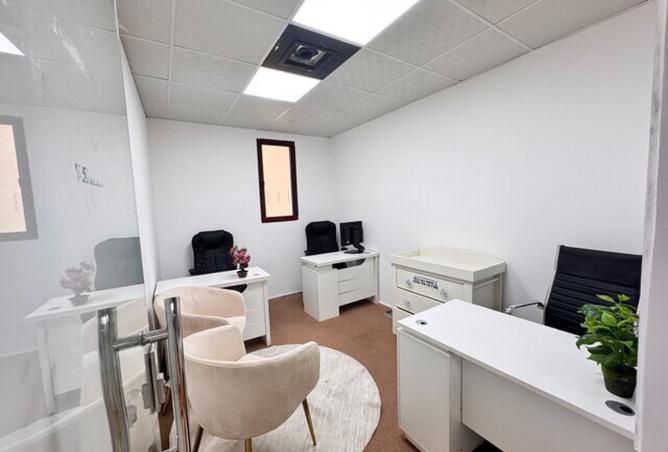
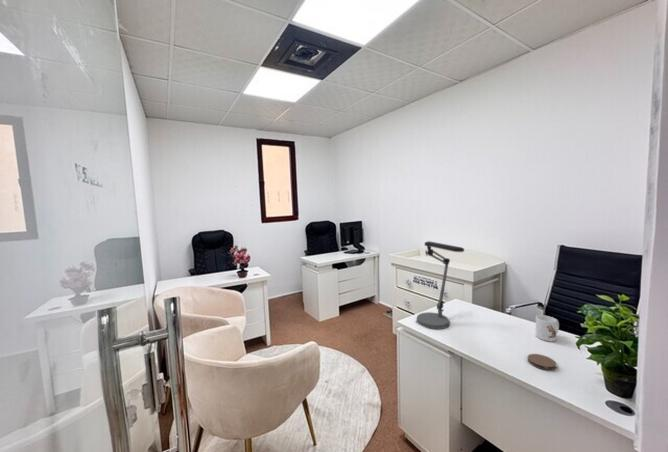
+ coaster [527,353,557,371]
+ desk lamp [416,240,465,330]
+ mug [535,314,560,342]
